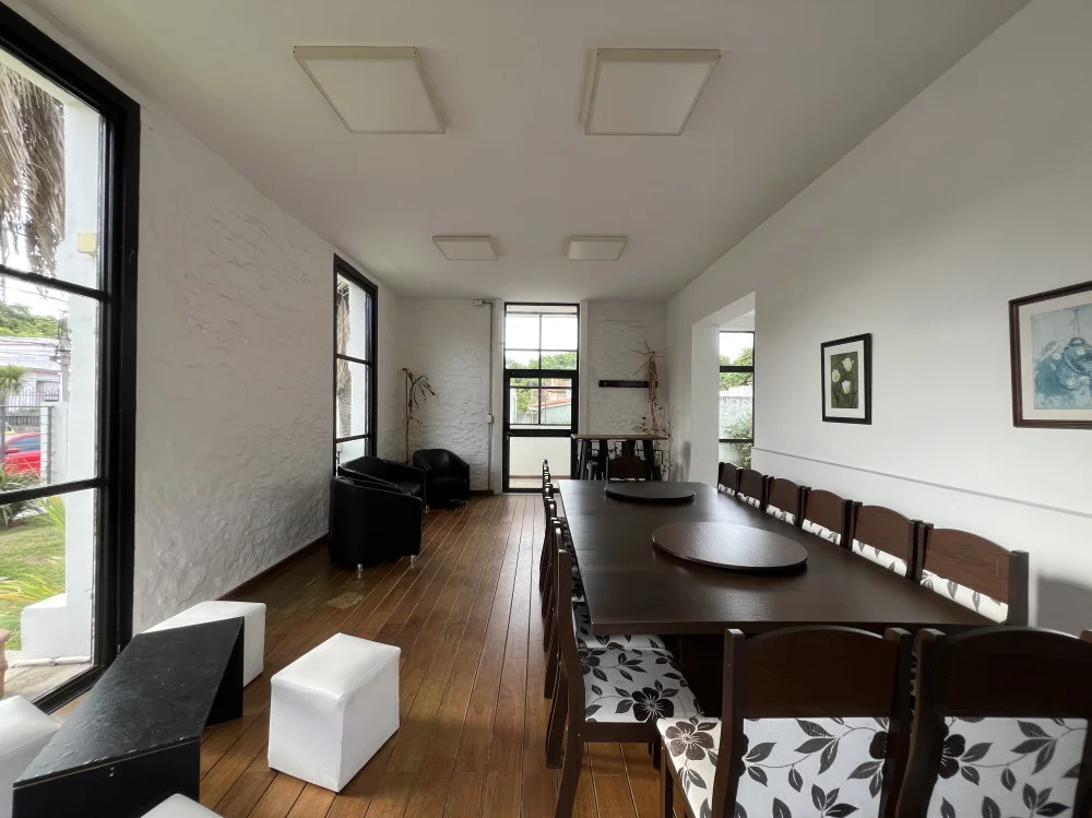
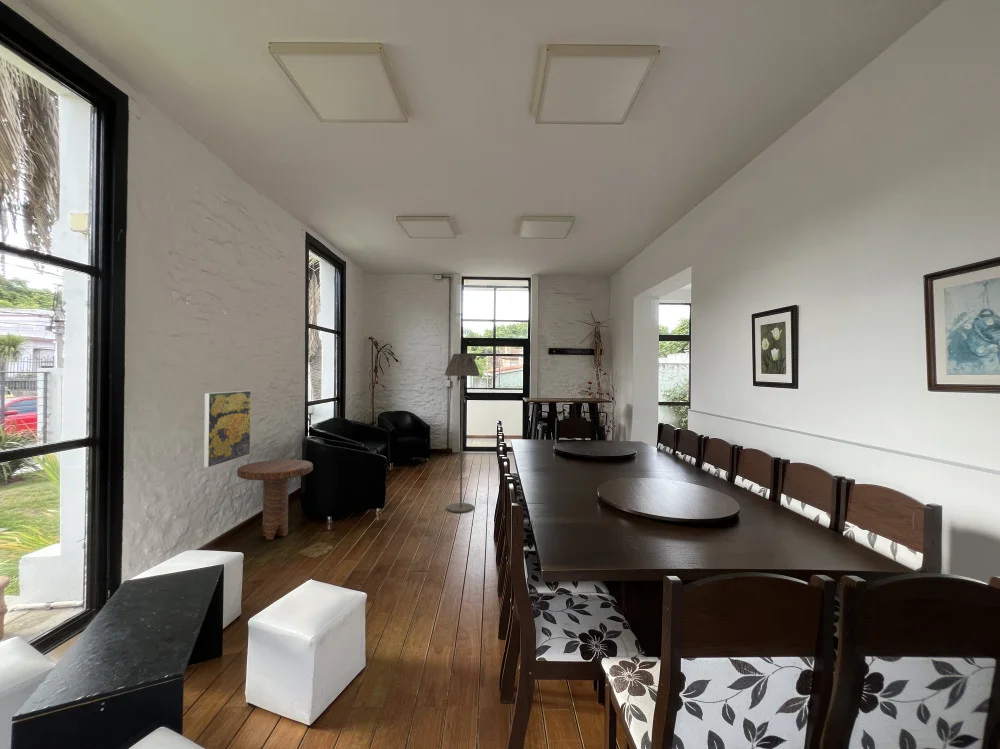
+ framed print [203,390,252,469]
+ side table [236,458,314,541]
+ floor lamp [444,353,481,513]
